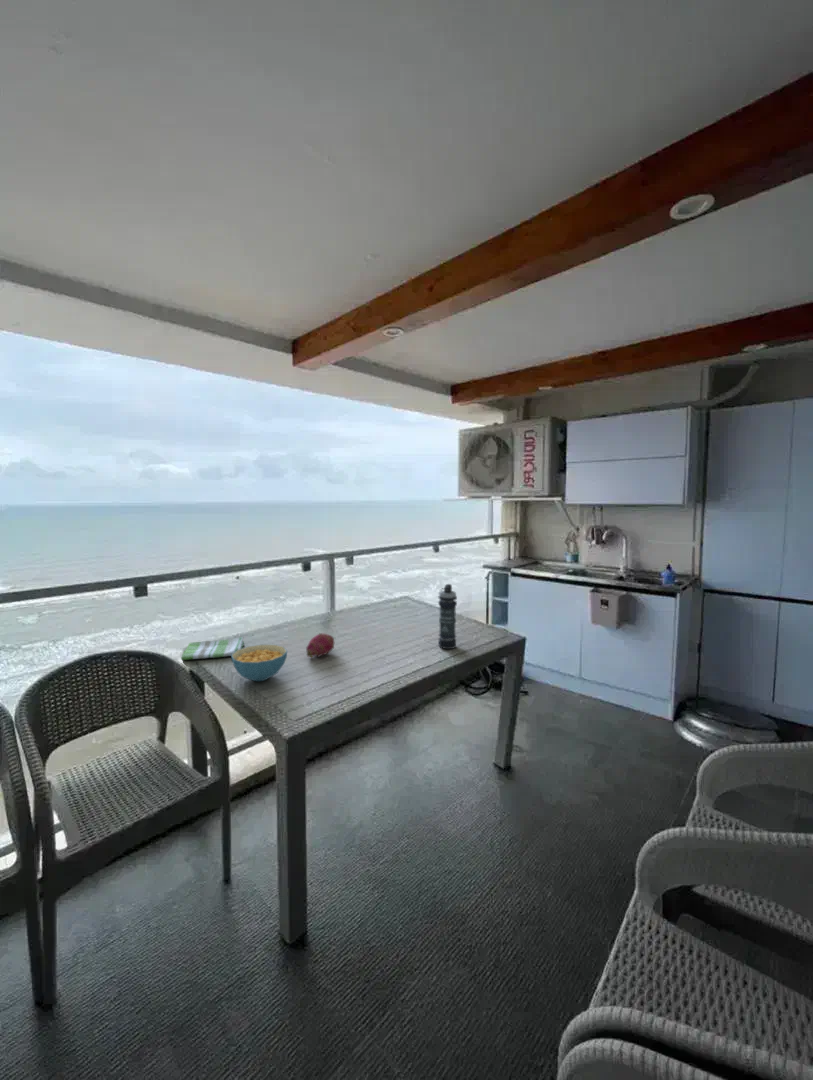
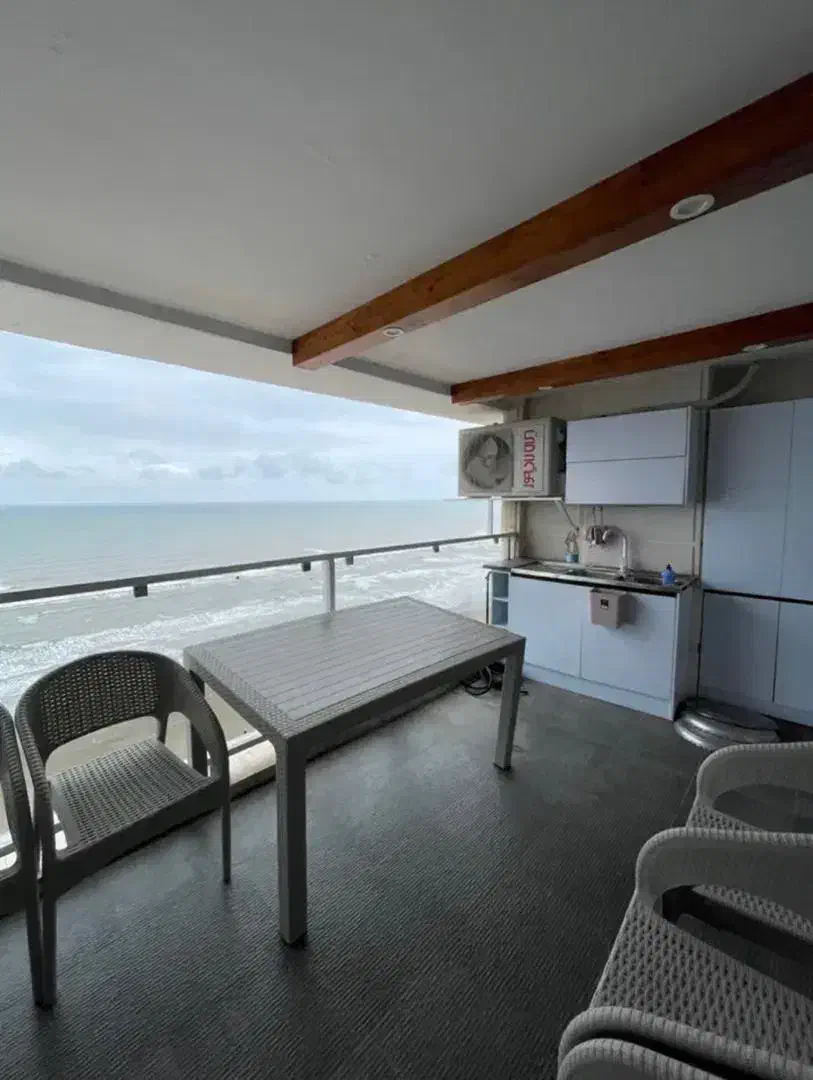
- fruit [305,632,335,658]
- smoke grenade [437,583,458,650]
- cereal bowl [230,644,288,682]
- dish towel [180,636,245,661]
